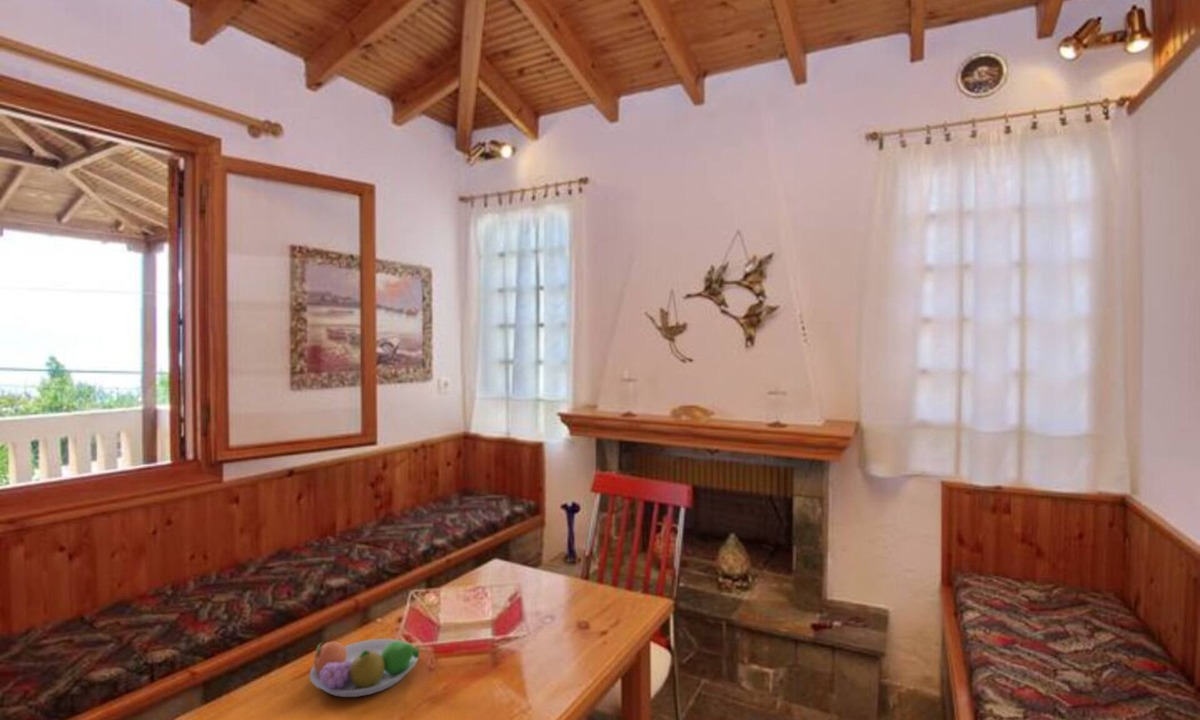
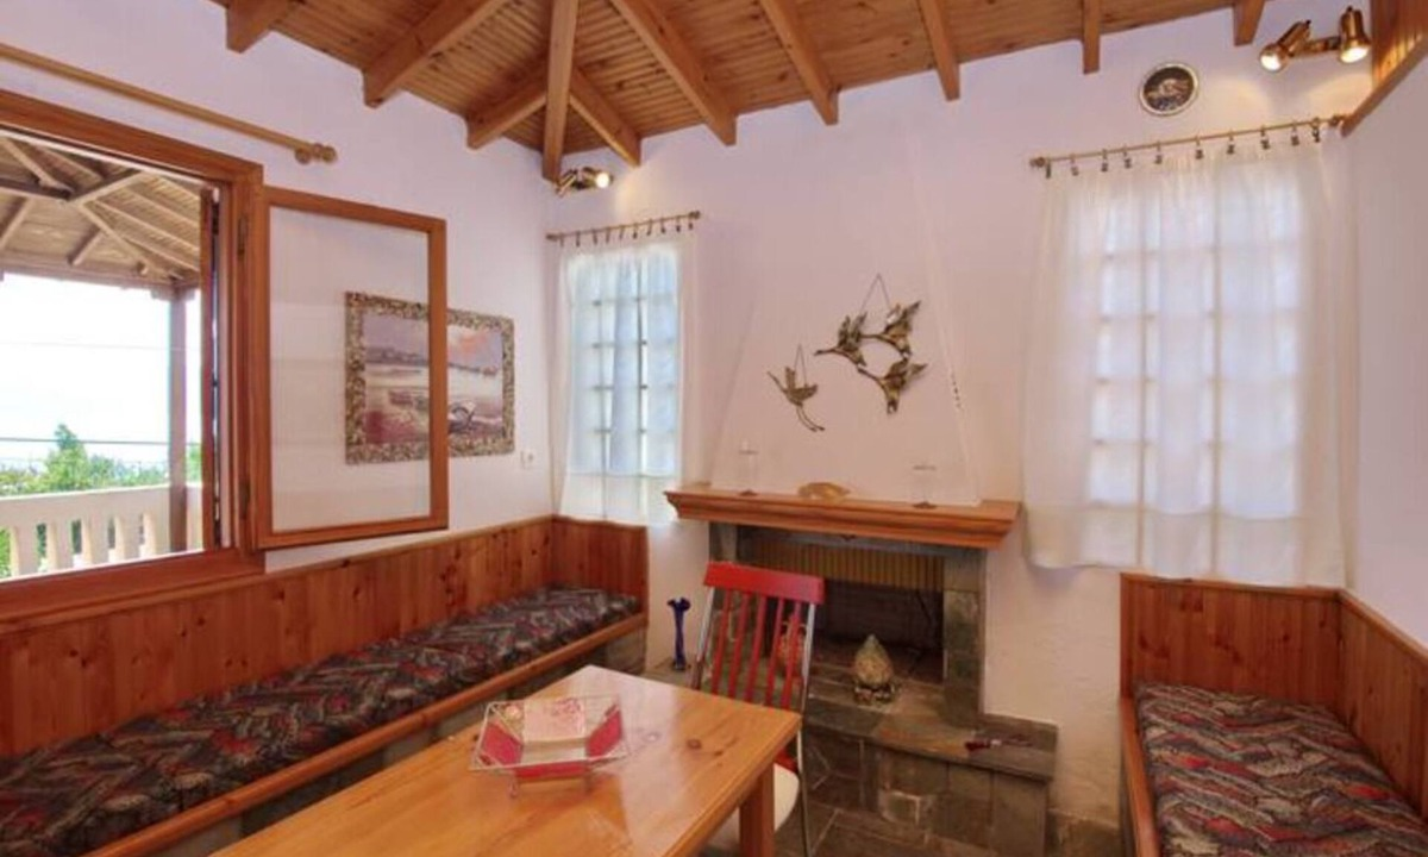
- fruit bowl [308,638,420,698]
